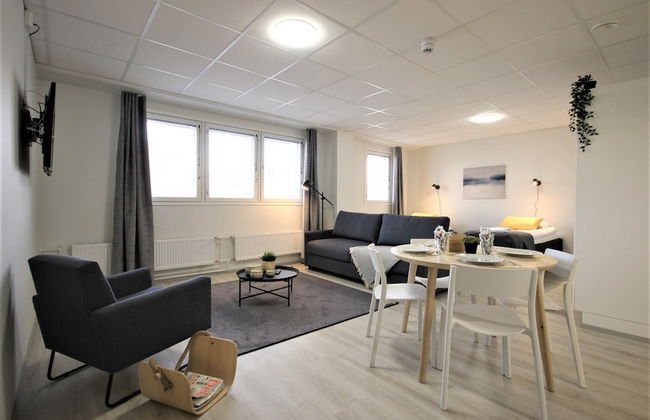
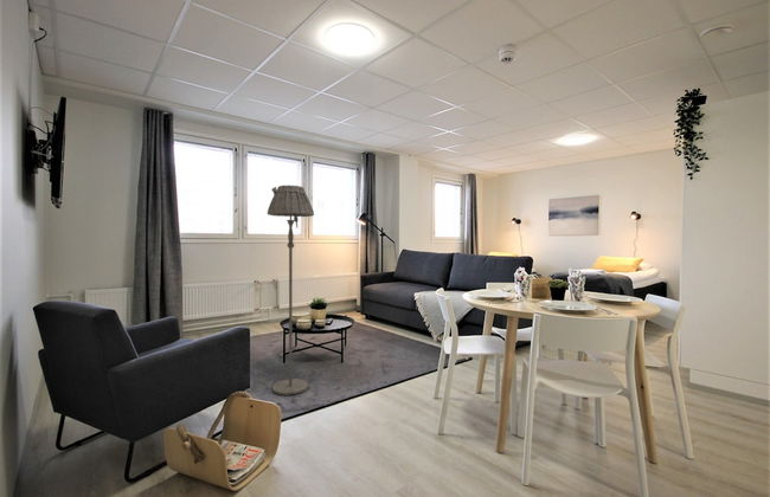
+ floor lamp [267,185,315,396]
